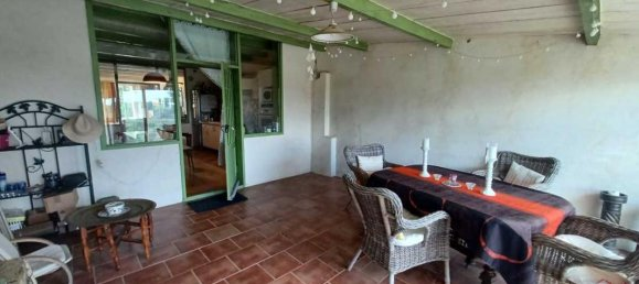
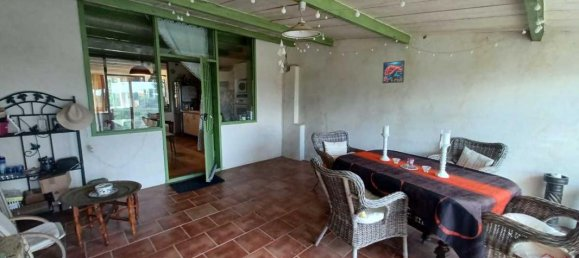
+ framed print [382,60,406,84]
